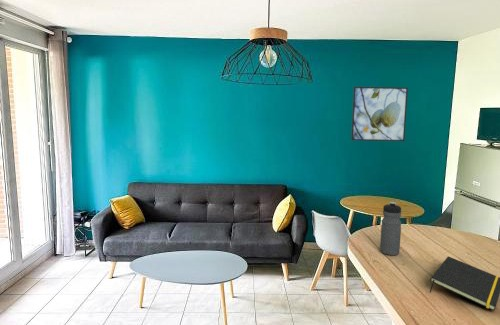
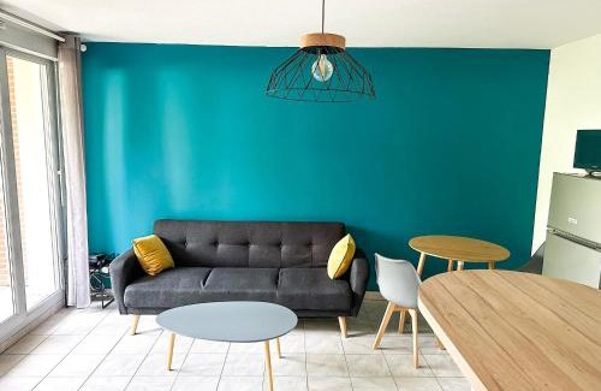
- water bottle [379,201,402,256]
- notepad [429,256,500,312]
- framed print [350,86,409,142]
